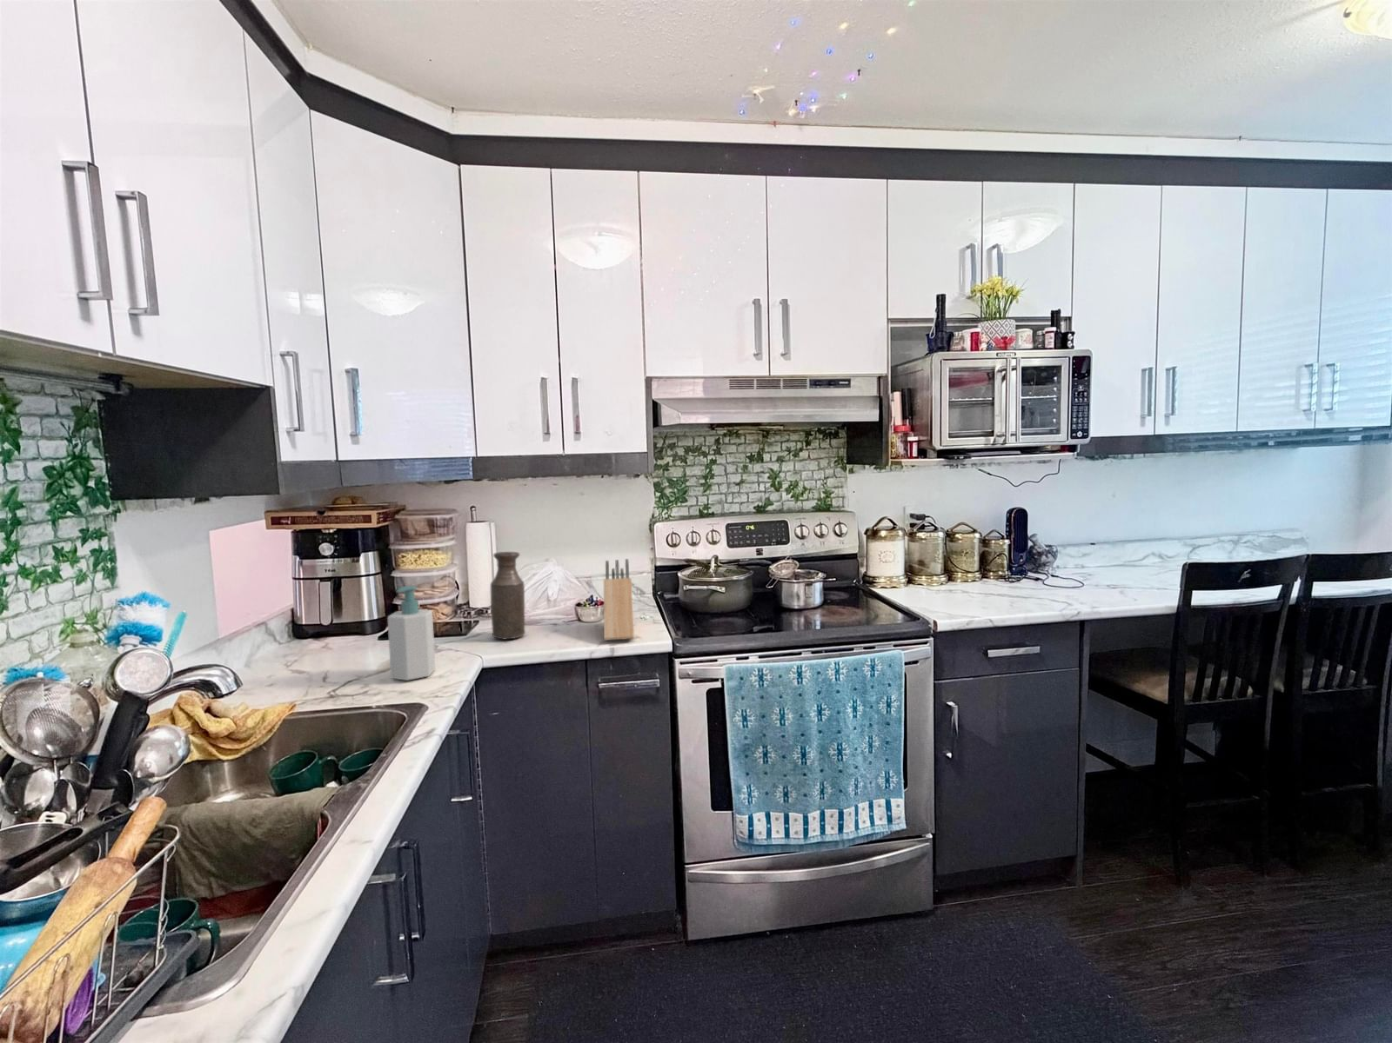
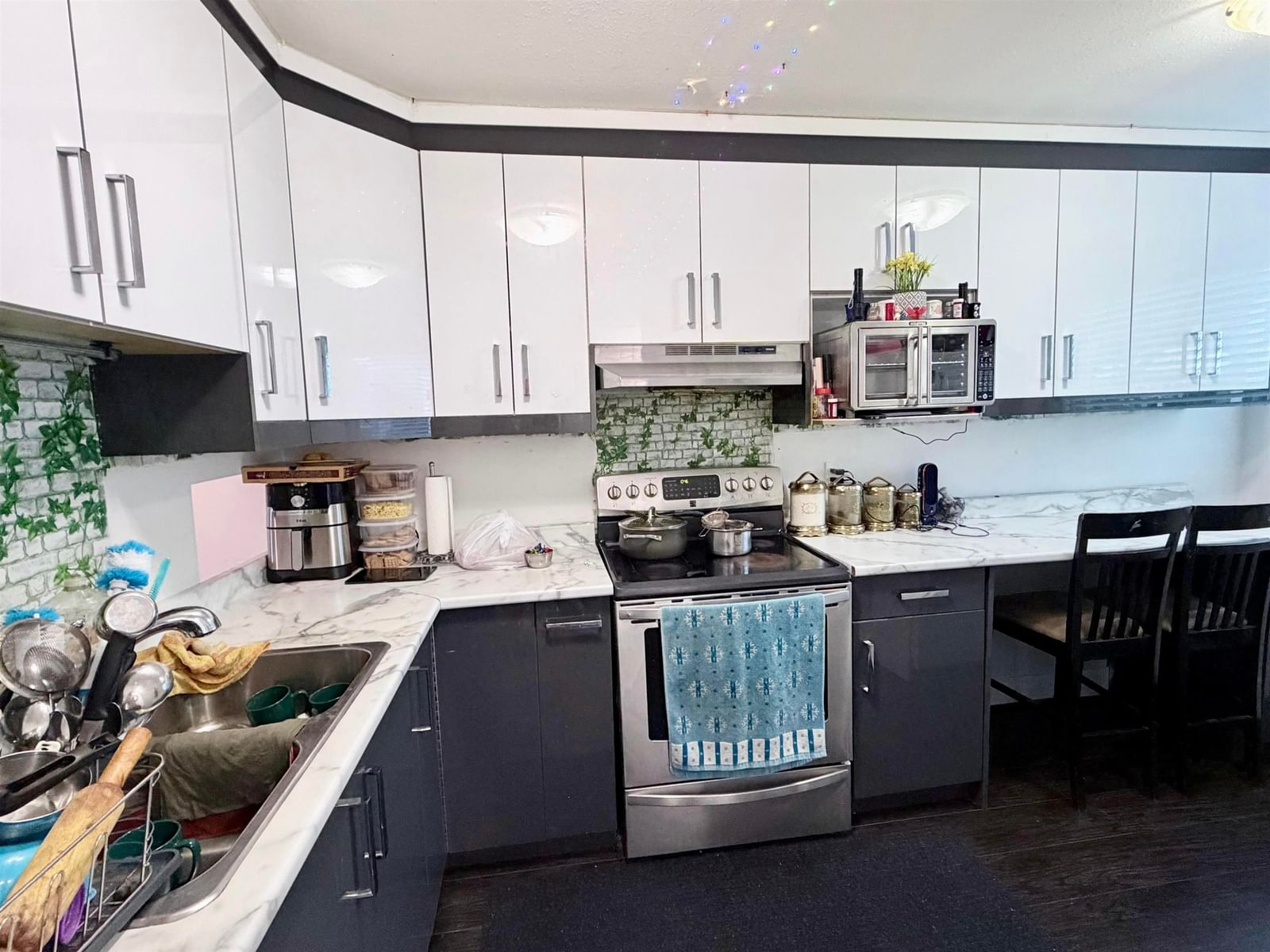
- soap bottle [386,585,436,681]
- knife block [603,558,635,641]
- bottle [490,551,526,641]
